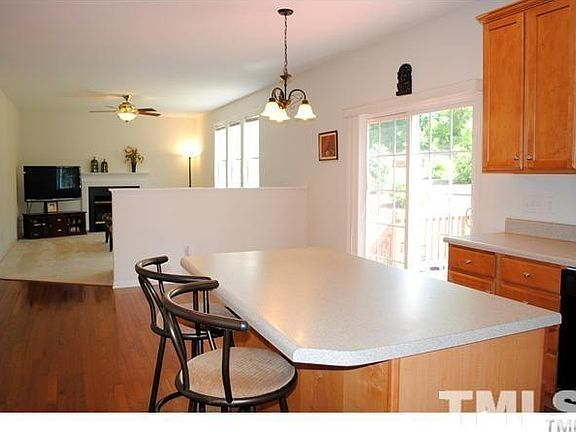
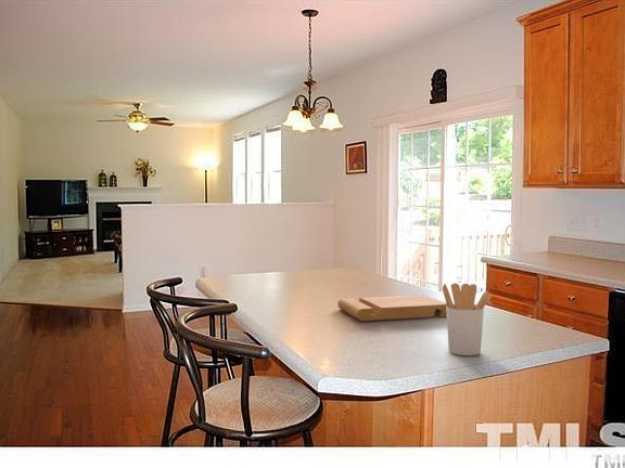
+ utensil holder [442,282,493,356]
+ cutting board [336,294,447,322]
